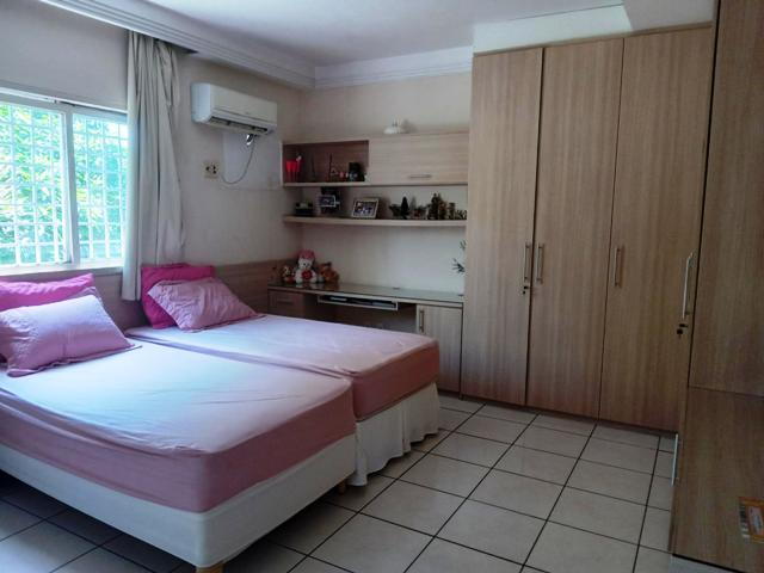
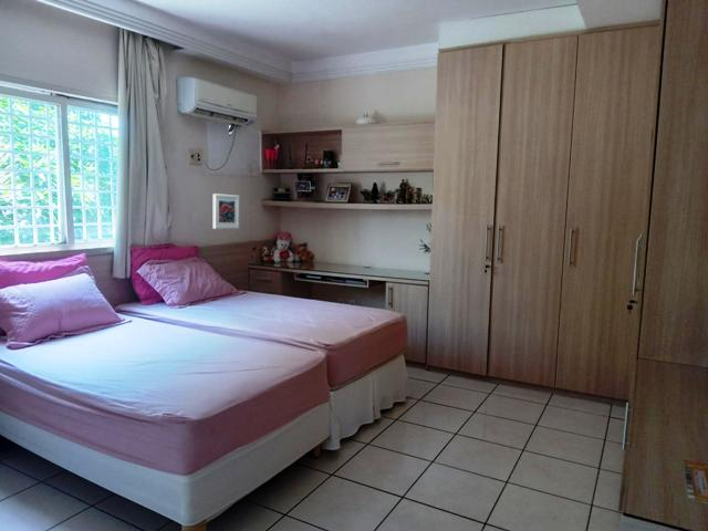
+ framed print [212,192,240,230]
